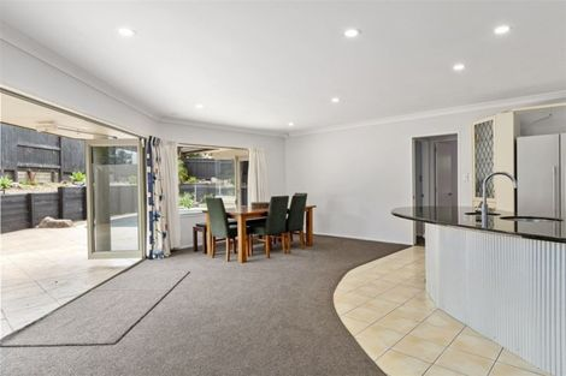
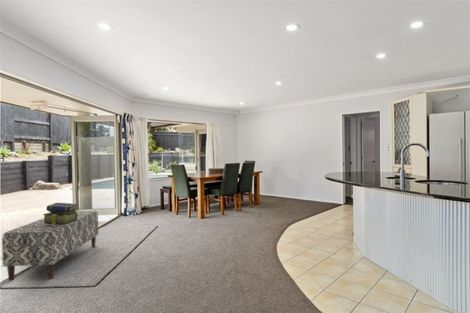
+ stack of books [42,202,79,225]
+ bench [1,210,99,282]
